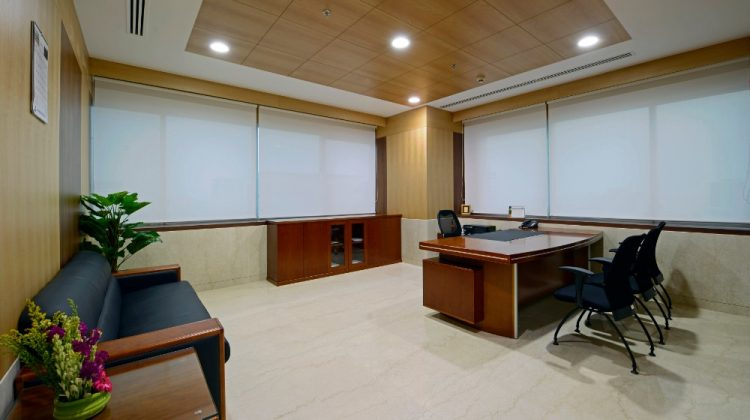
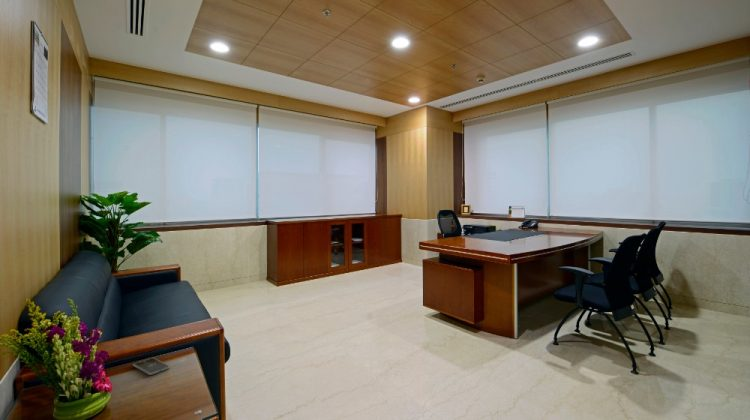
+ smartphone [132,357,171,376]
